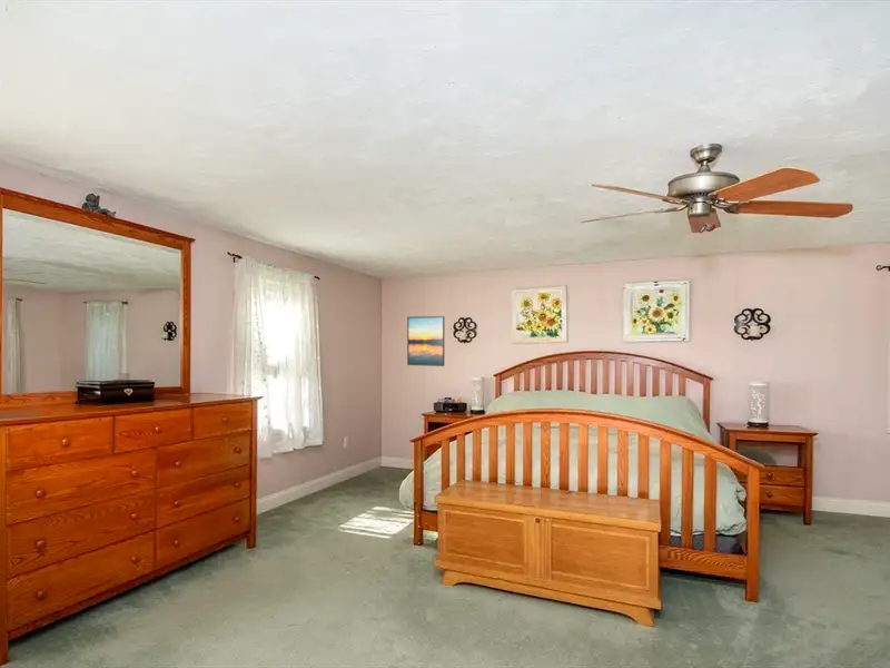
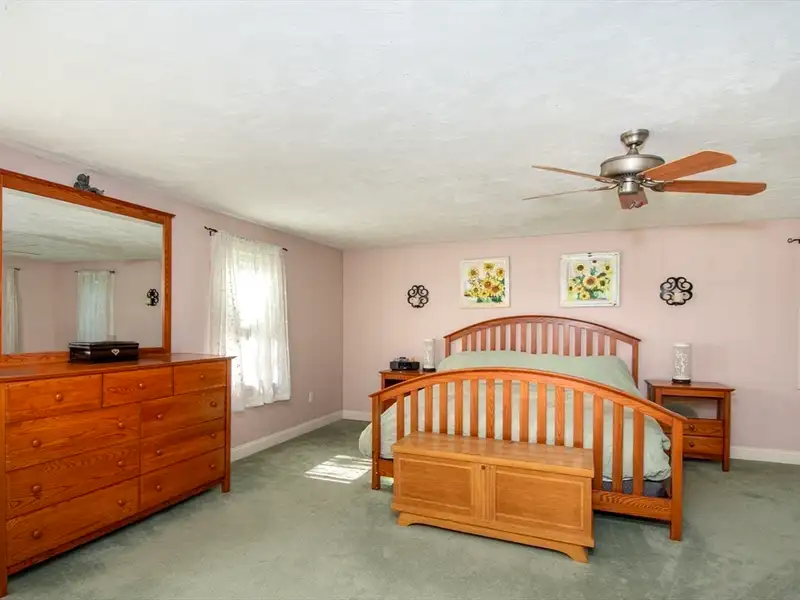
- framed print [406,315,445,367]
